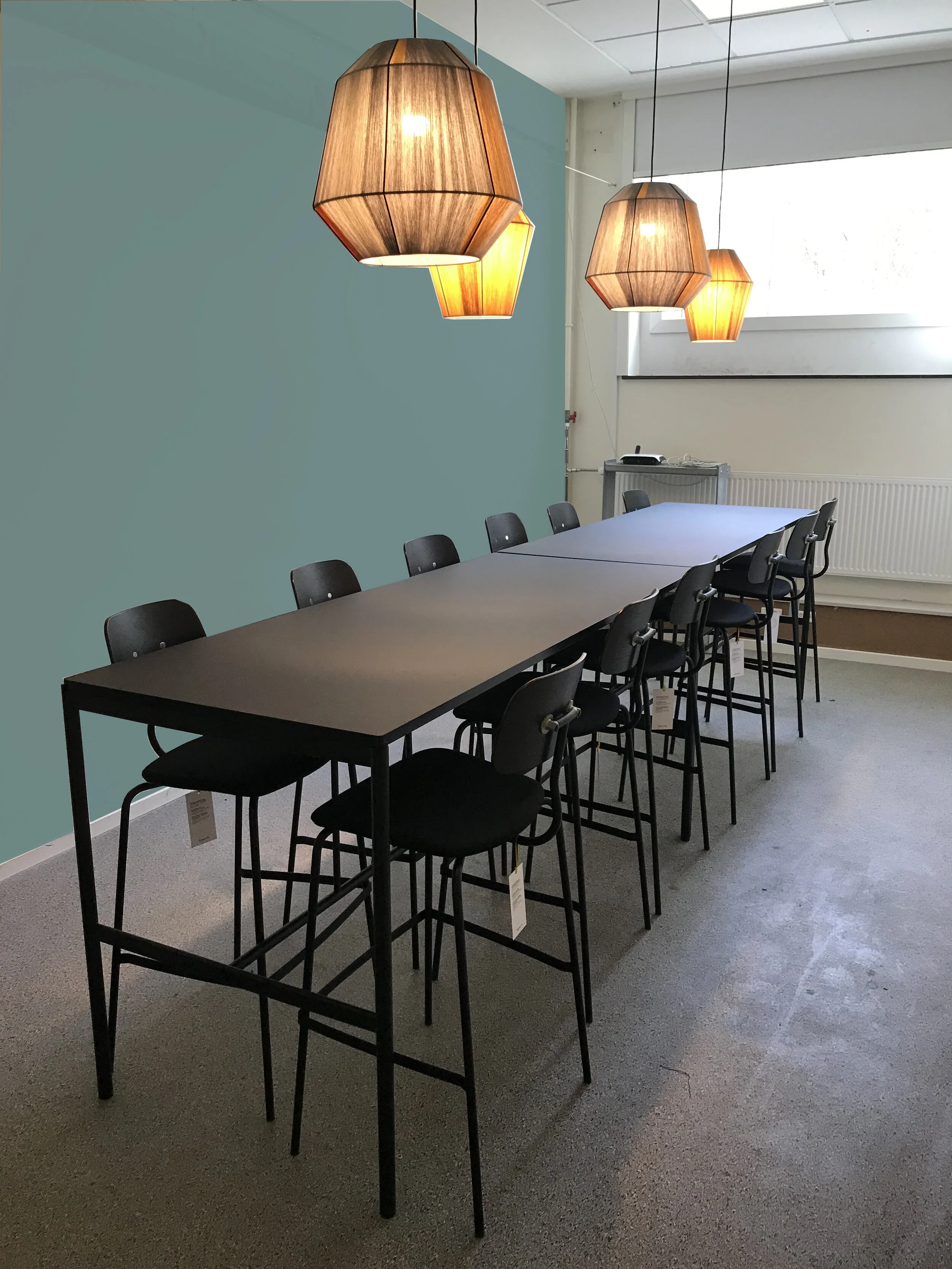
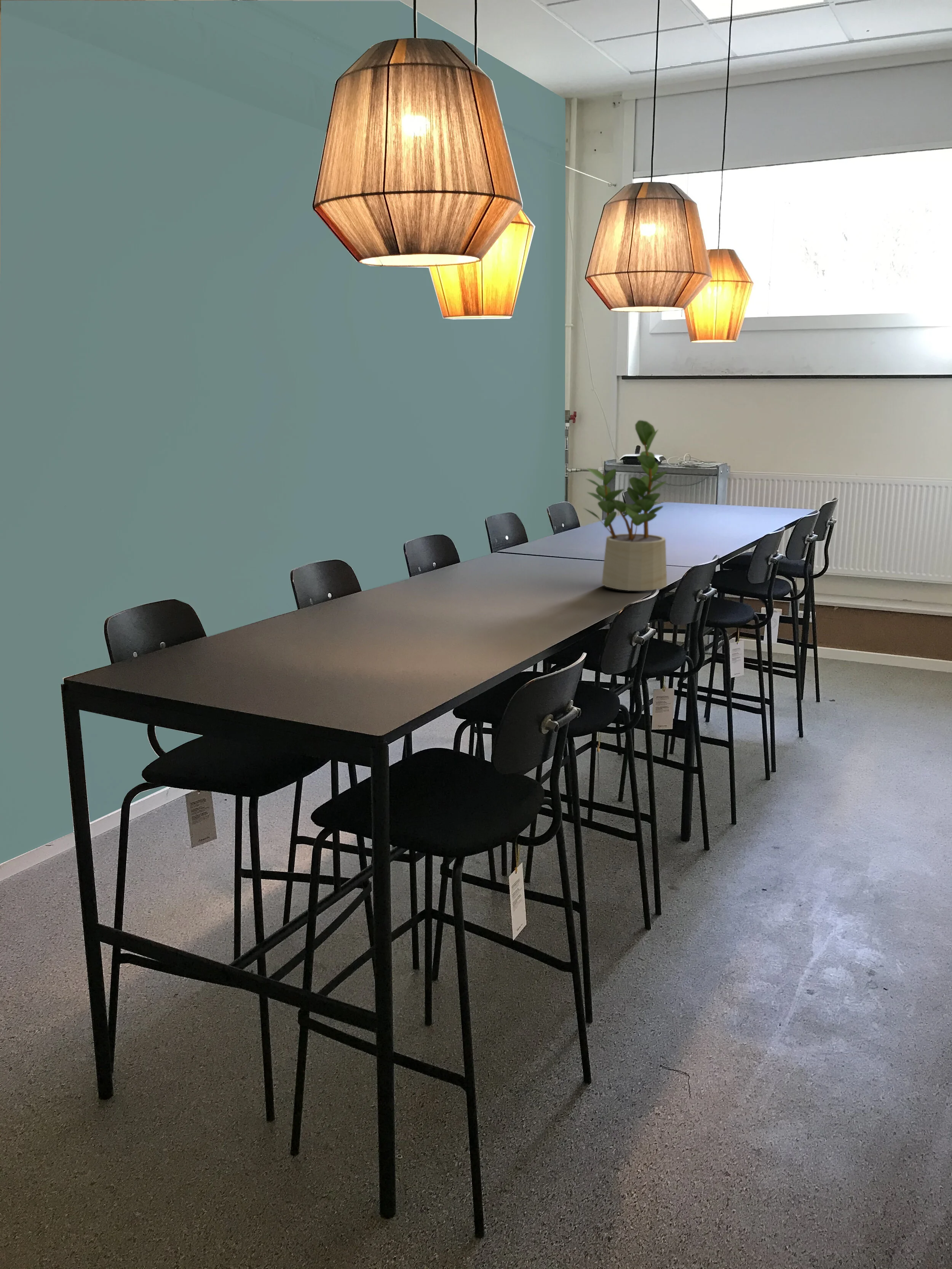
+ potted plant [583,420,668,591]
